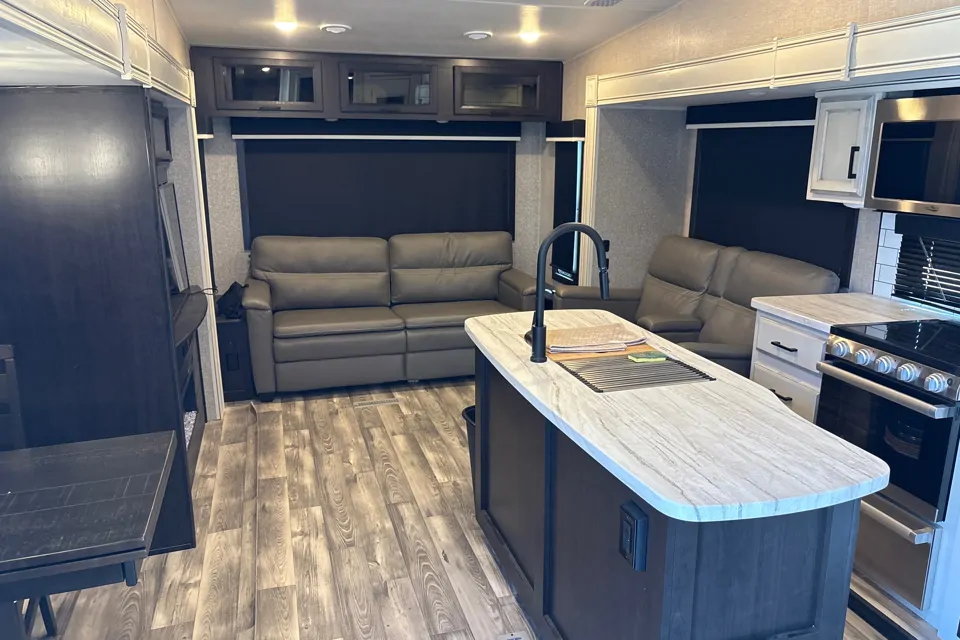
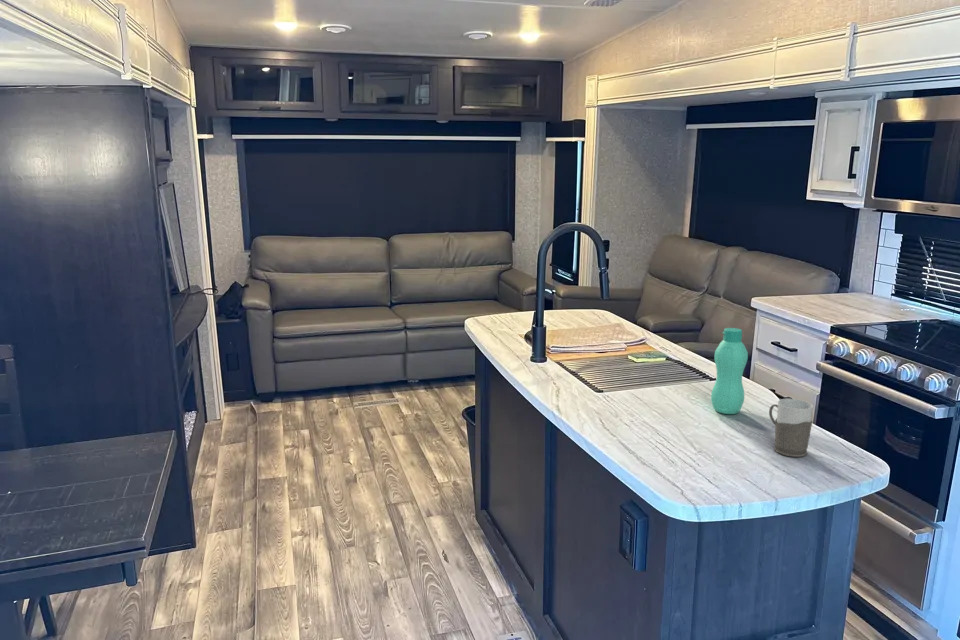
+ mug [768,398,814,458]
+ bottle [710,327,749,415]
